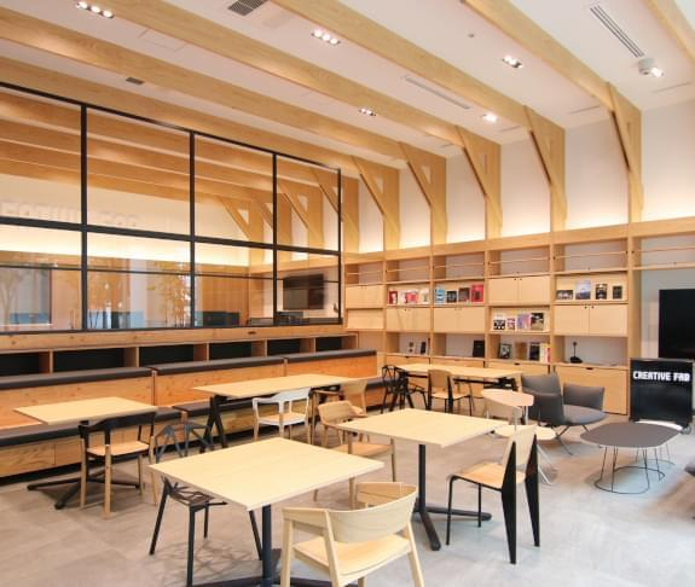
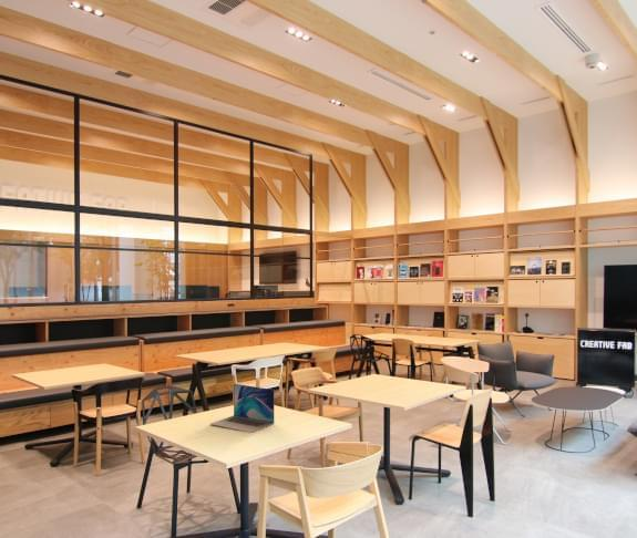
+ laptop [209,383,275,434]
